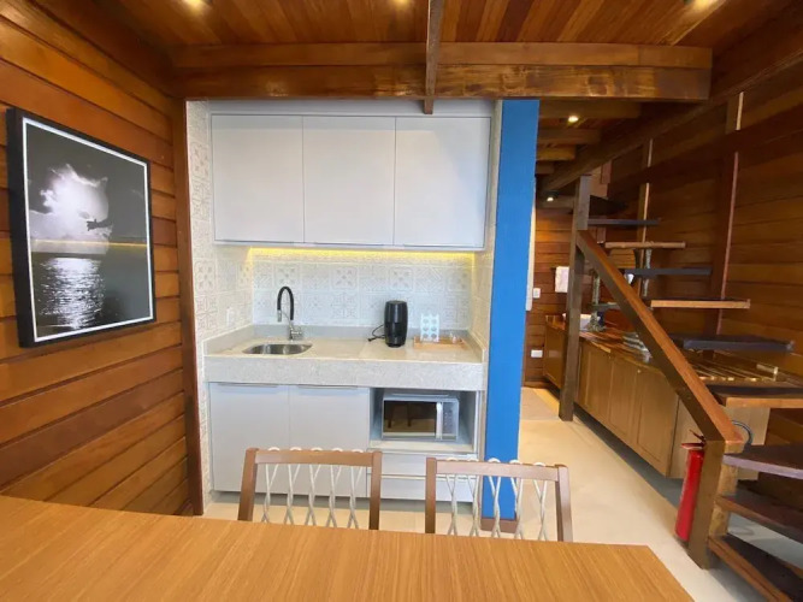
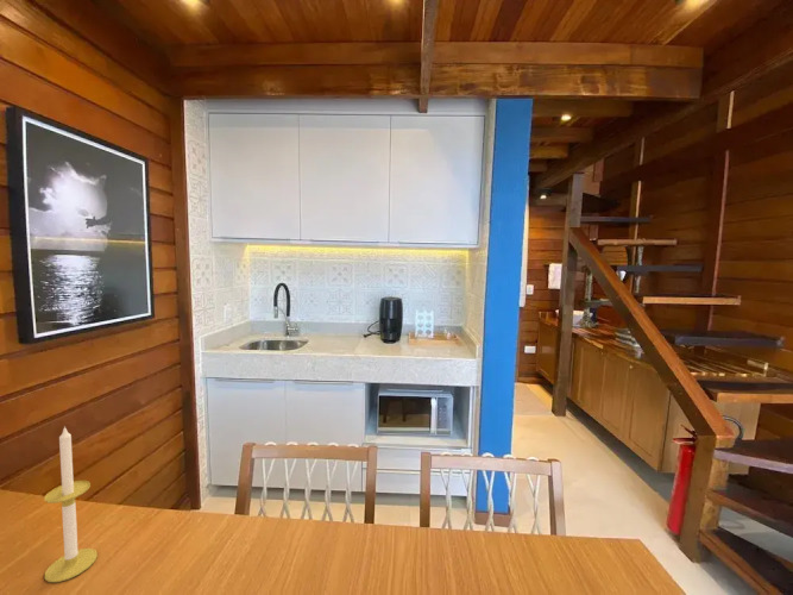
+ candle [43,425,99,583]
